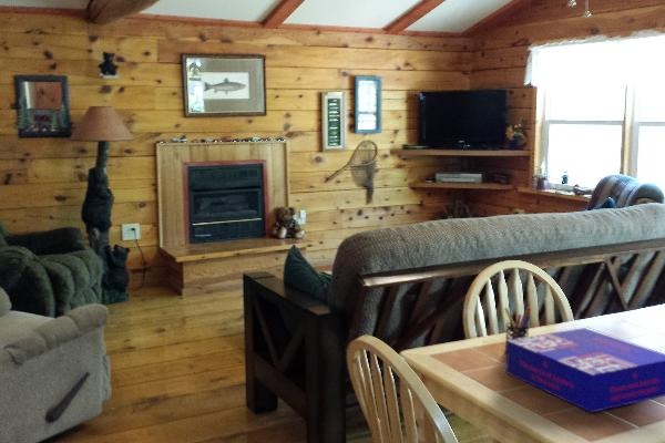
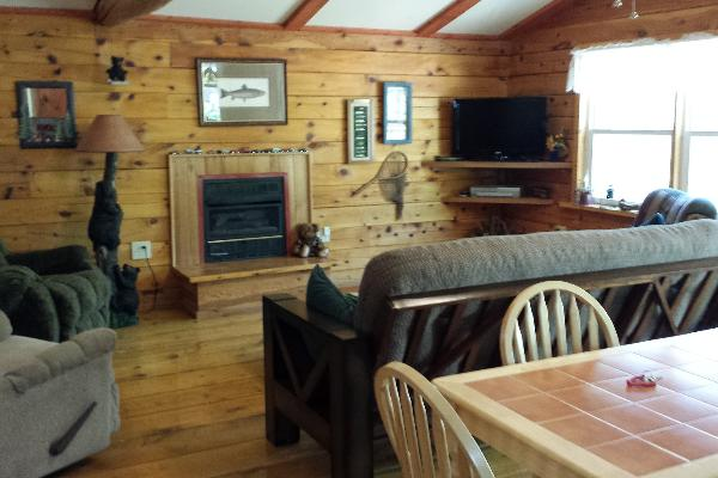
- board game [505,327,665,413]
- pen holder [503,306,532,353]
